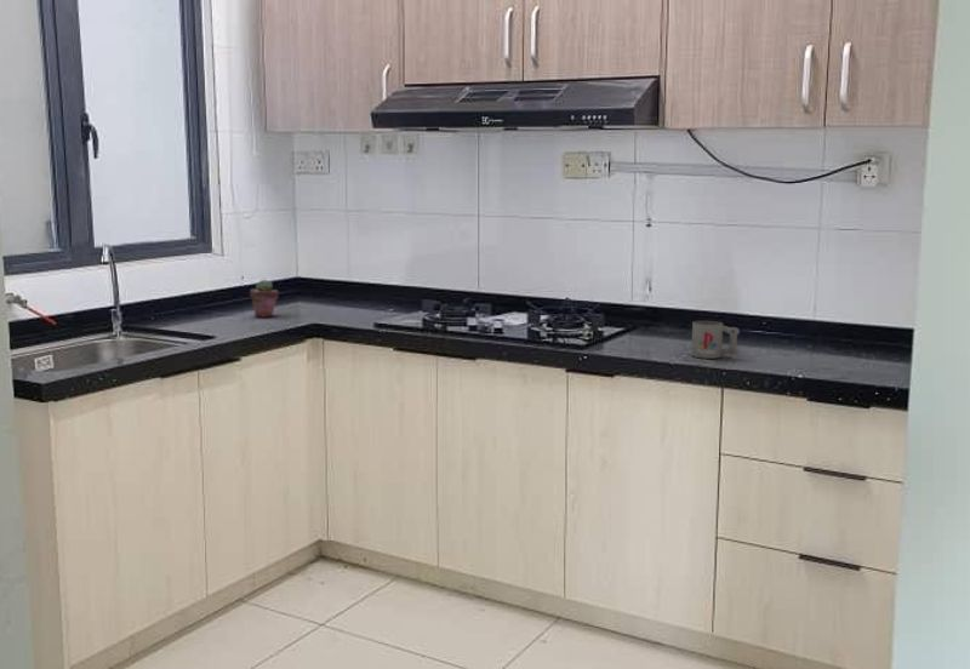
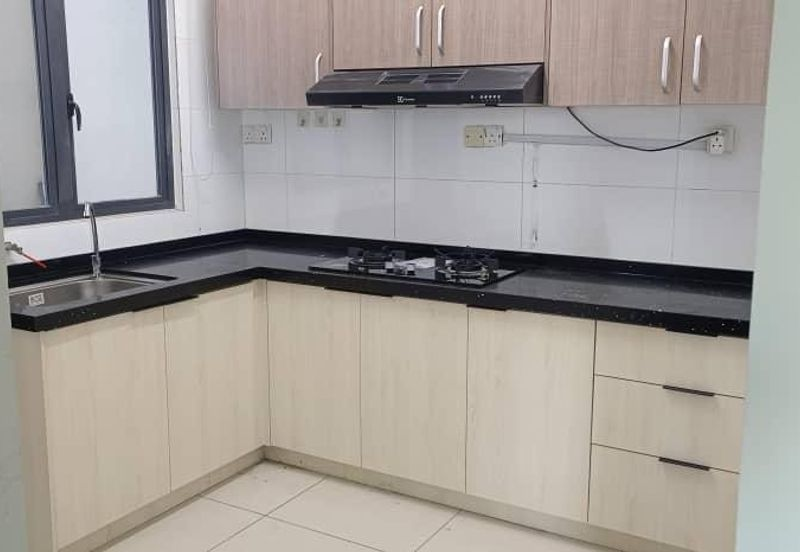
- mug [690,320,741,360]
- potted succulent [249,279,280,318]
